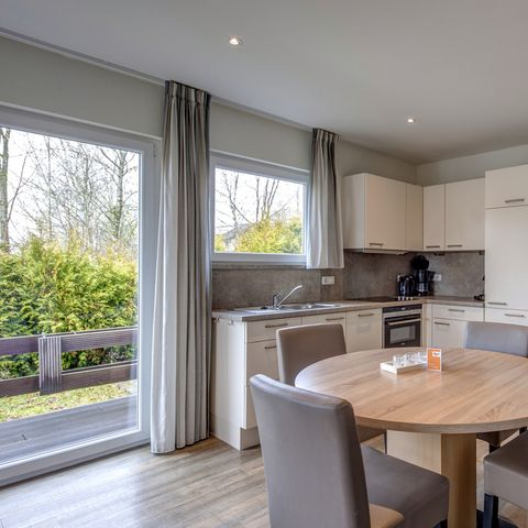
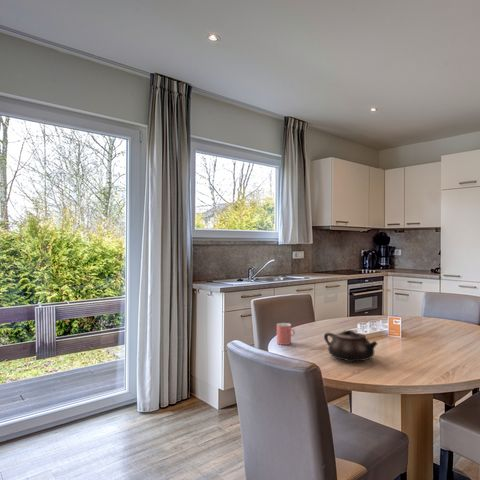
+ teapot [323,329,378,363]
+ cup [276,322,296,346]
